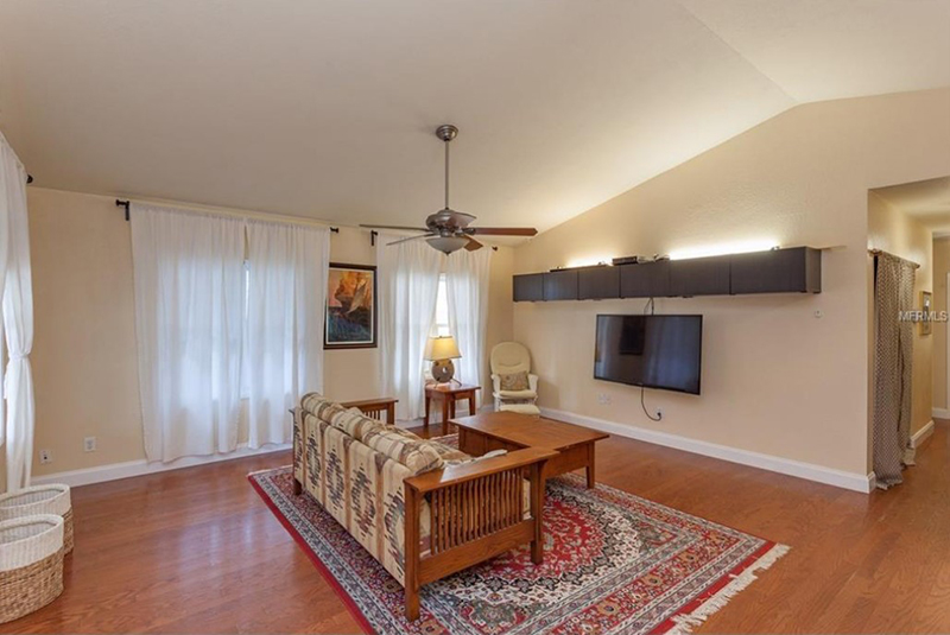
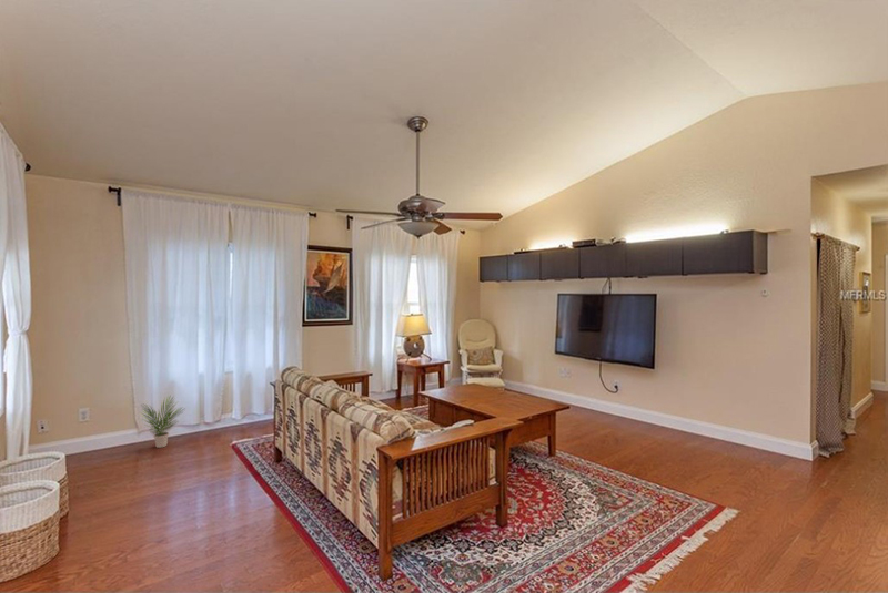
+ potted plant [137,395,185,449]
